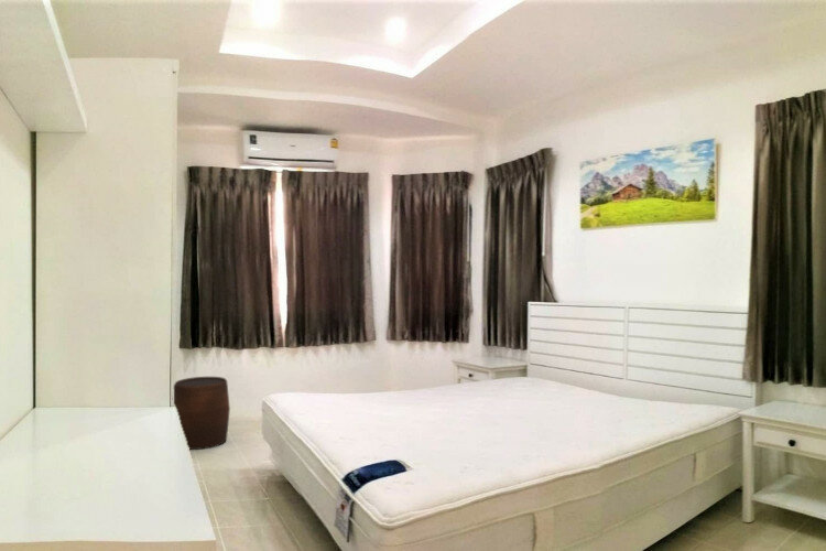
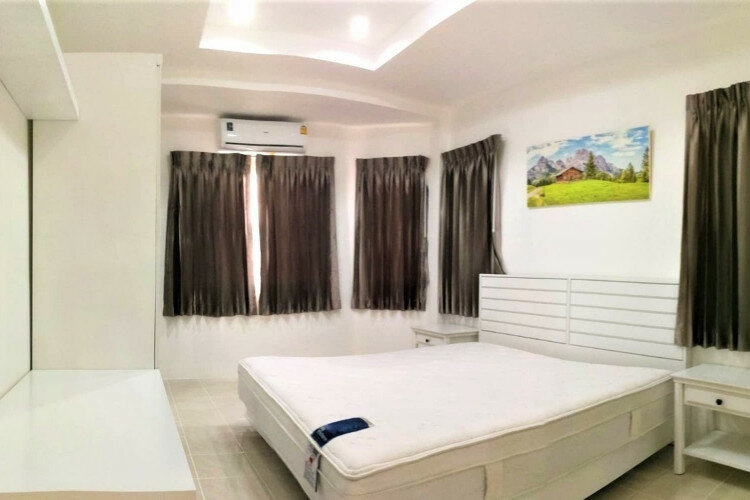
- stool [173,376,231,451]
